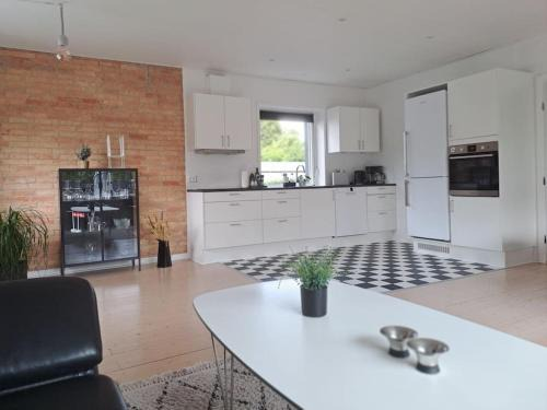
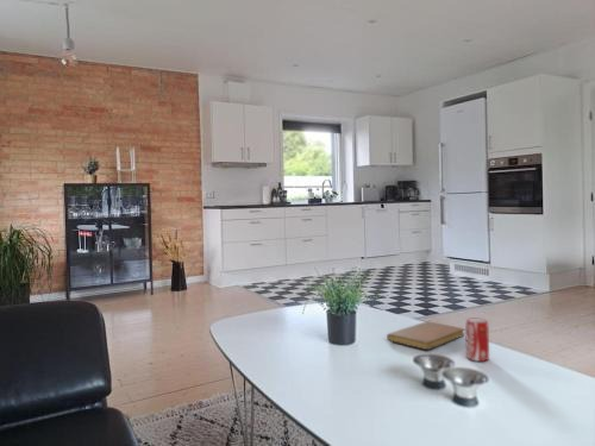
+ notebook [386,320,465,351]
+ beverage can [464,318,490,363]
